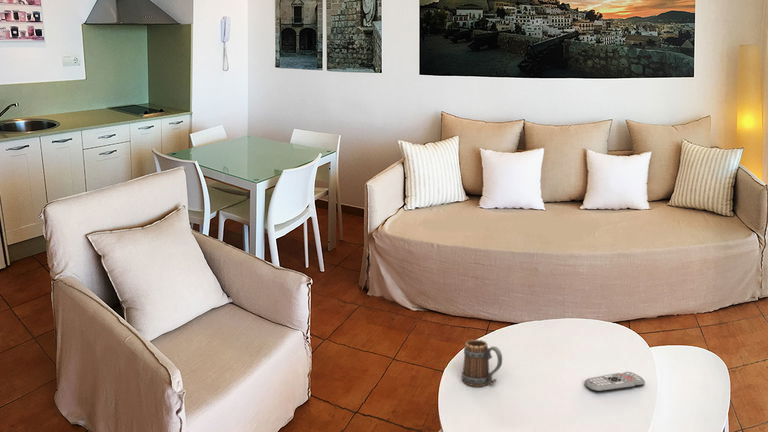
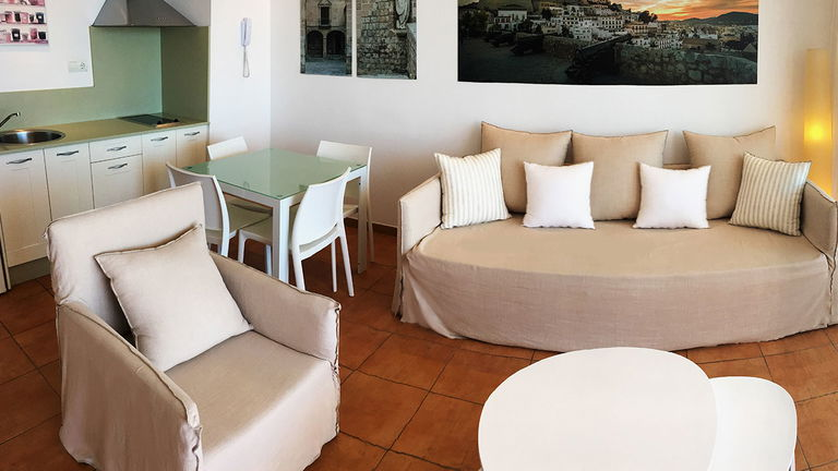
- mug [461,338,503,387]
- remote control [584,371,646,393]
